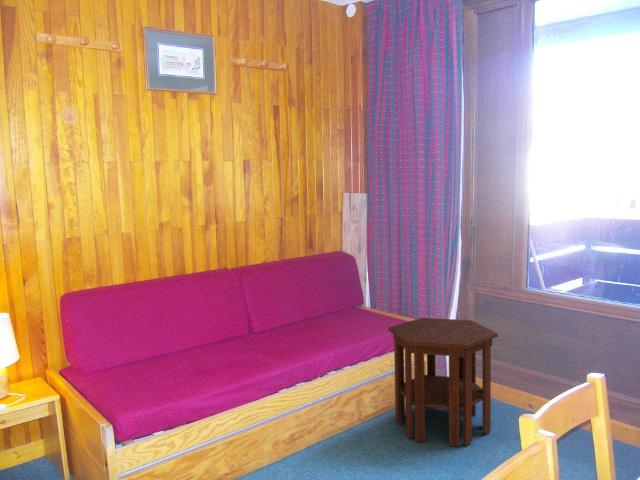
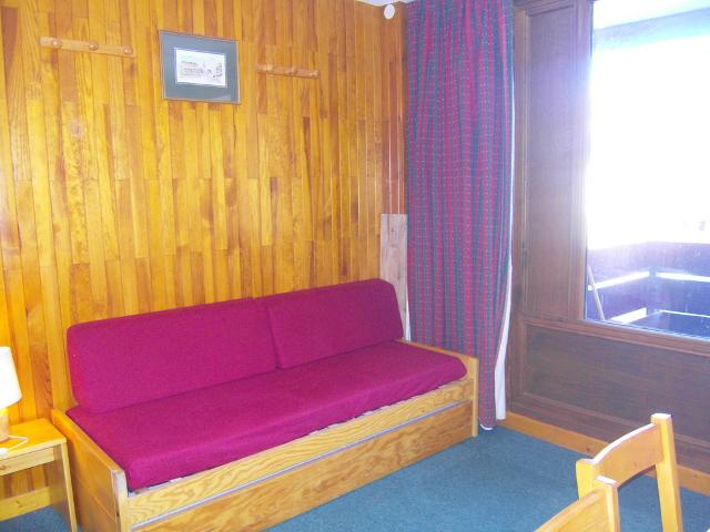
- side table [387,317,499,447]
